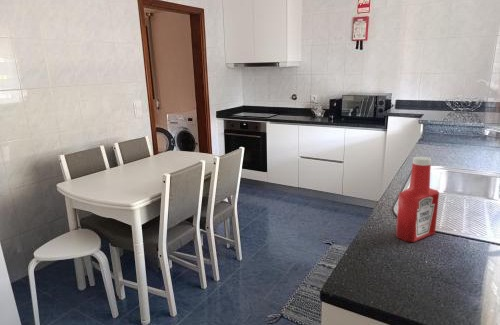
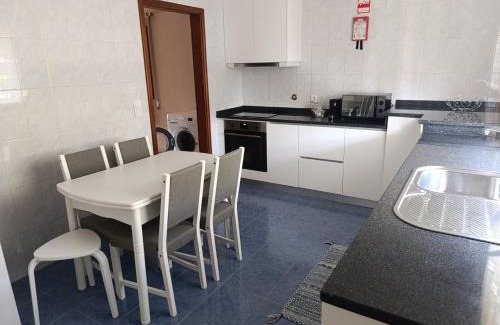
- soap bottle [395,156,440,243]
